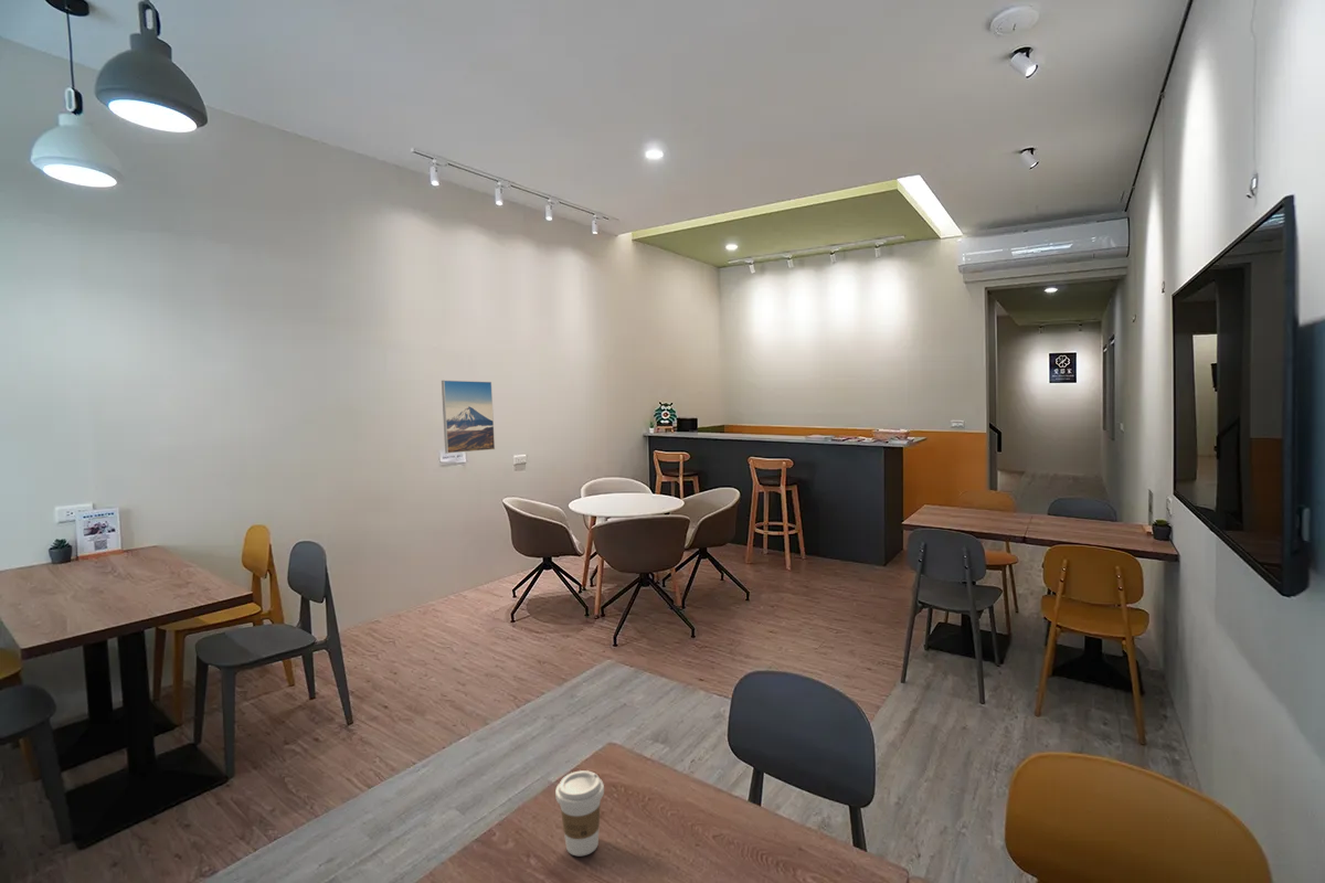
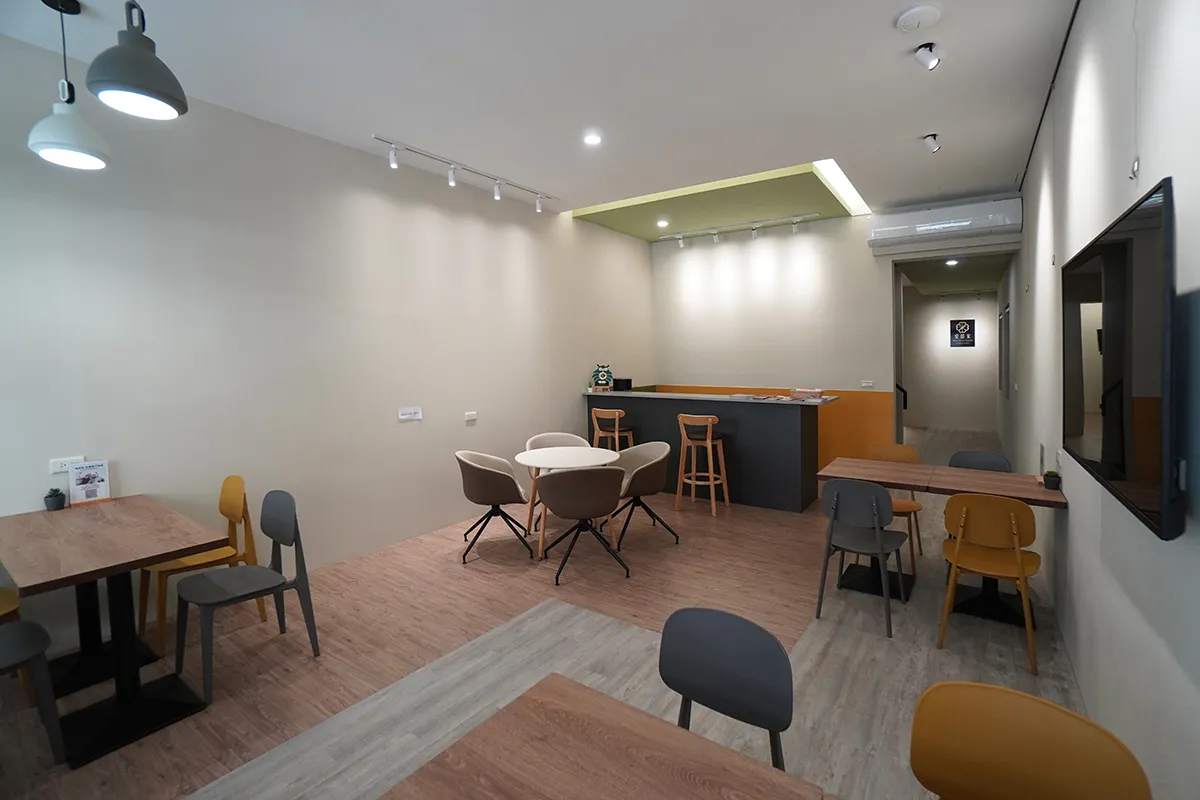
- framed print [441,380,496,455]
- coffee cup [554,769,605,857]
